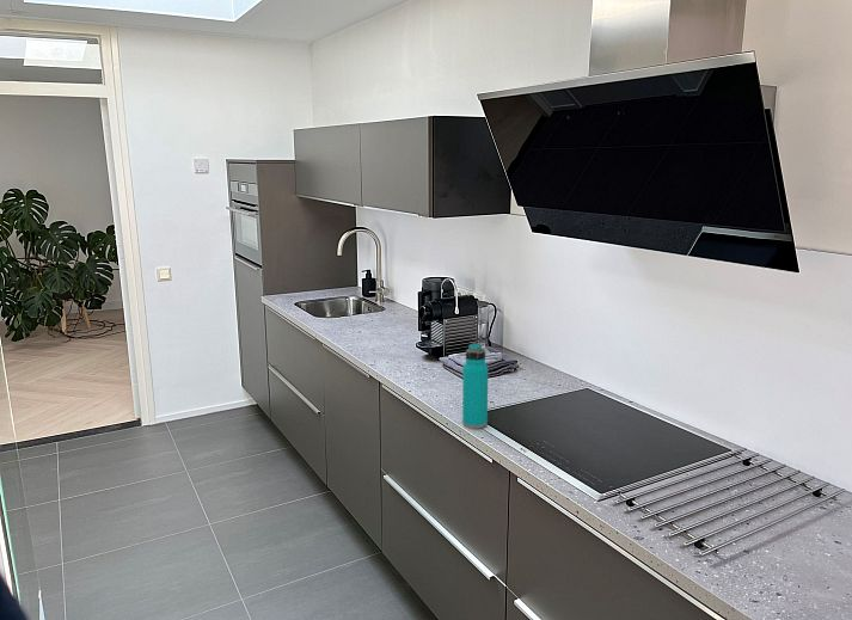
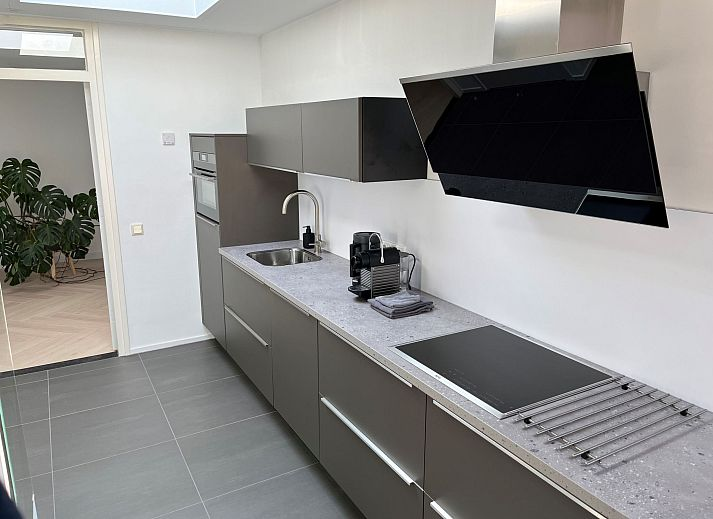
- water bottle [461,342,489,430]
